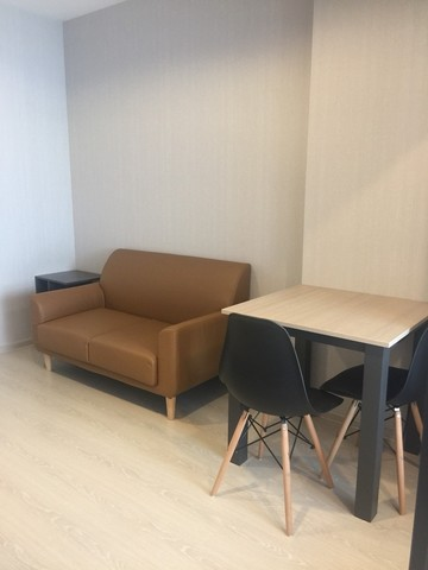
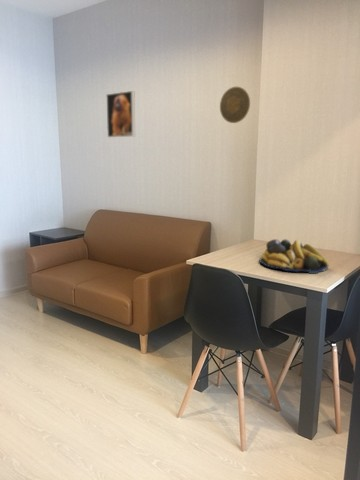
+ decorative plate [219,86,251,124]
+ fruit bowl [258,238,330,274]
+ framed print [105,90,136,138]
